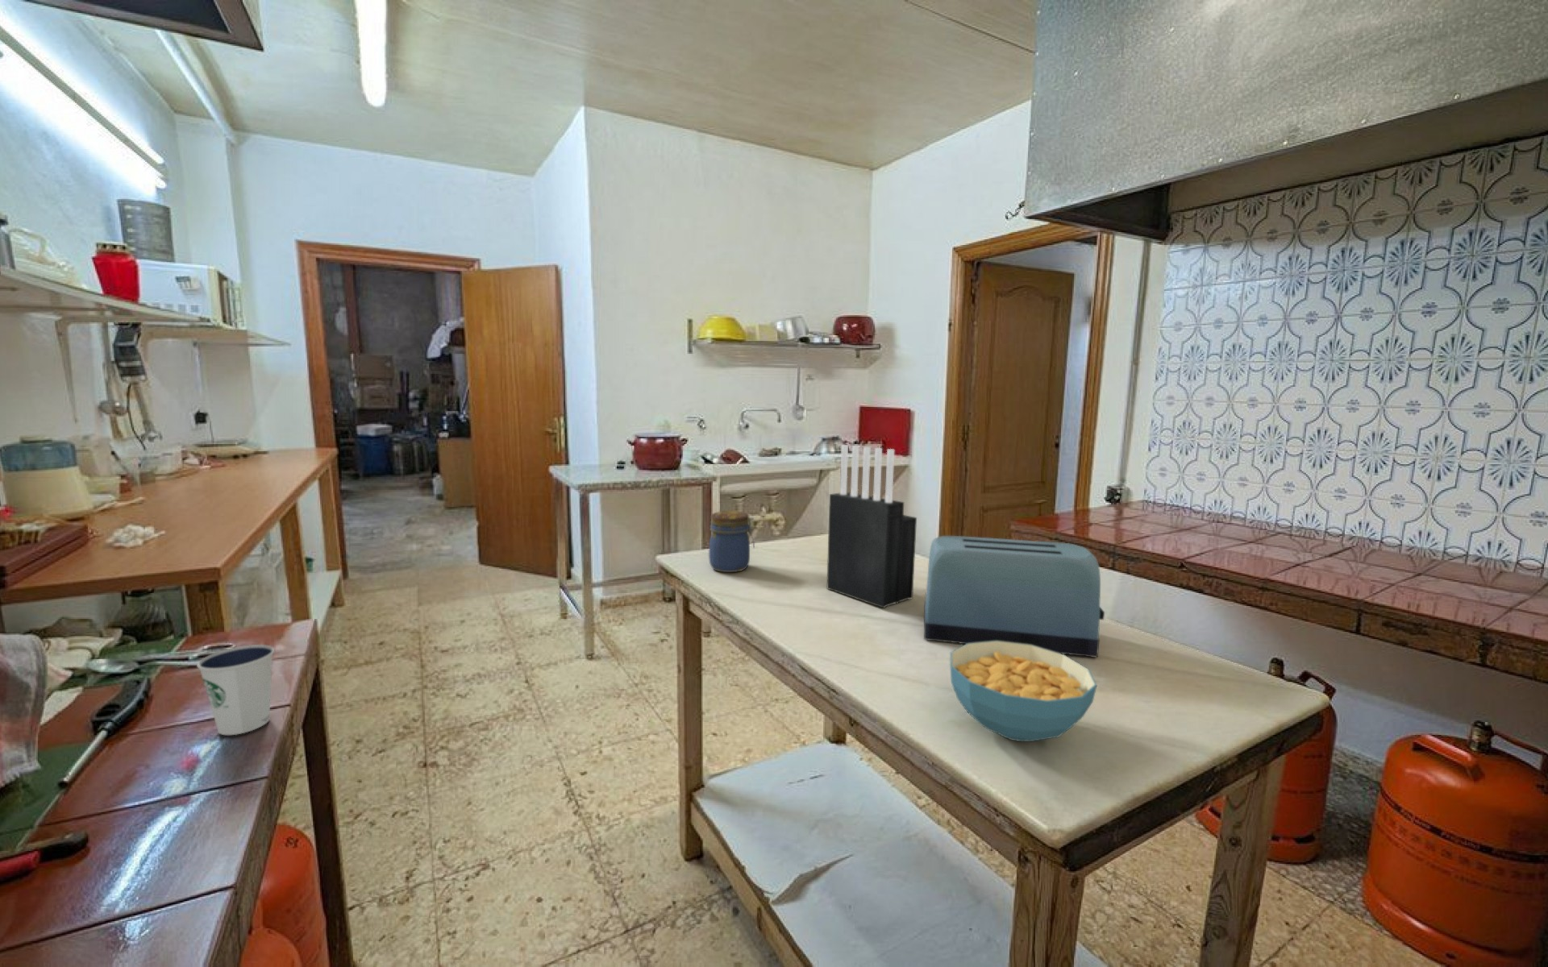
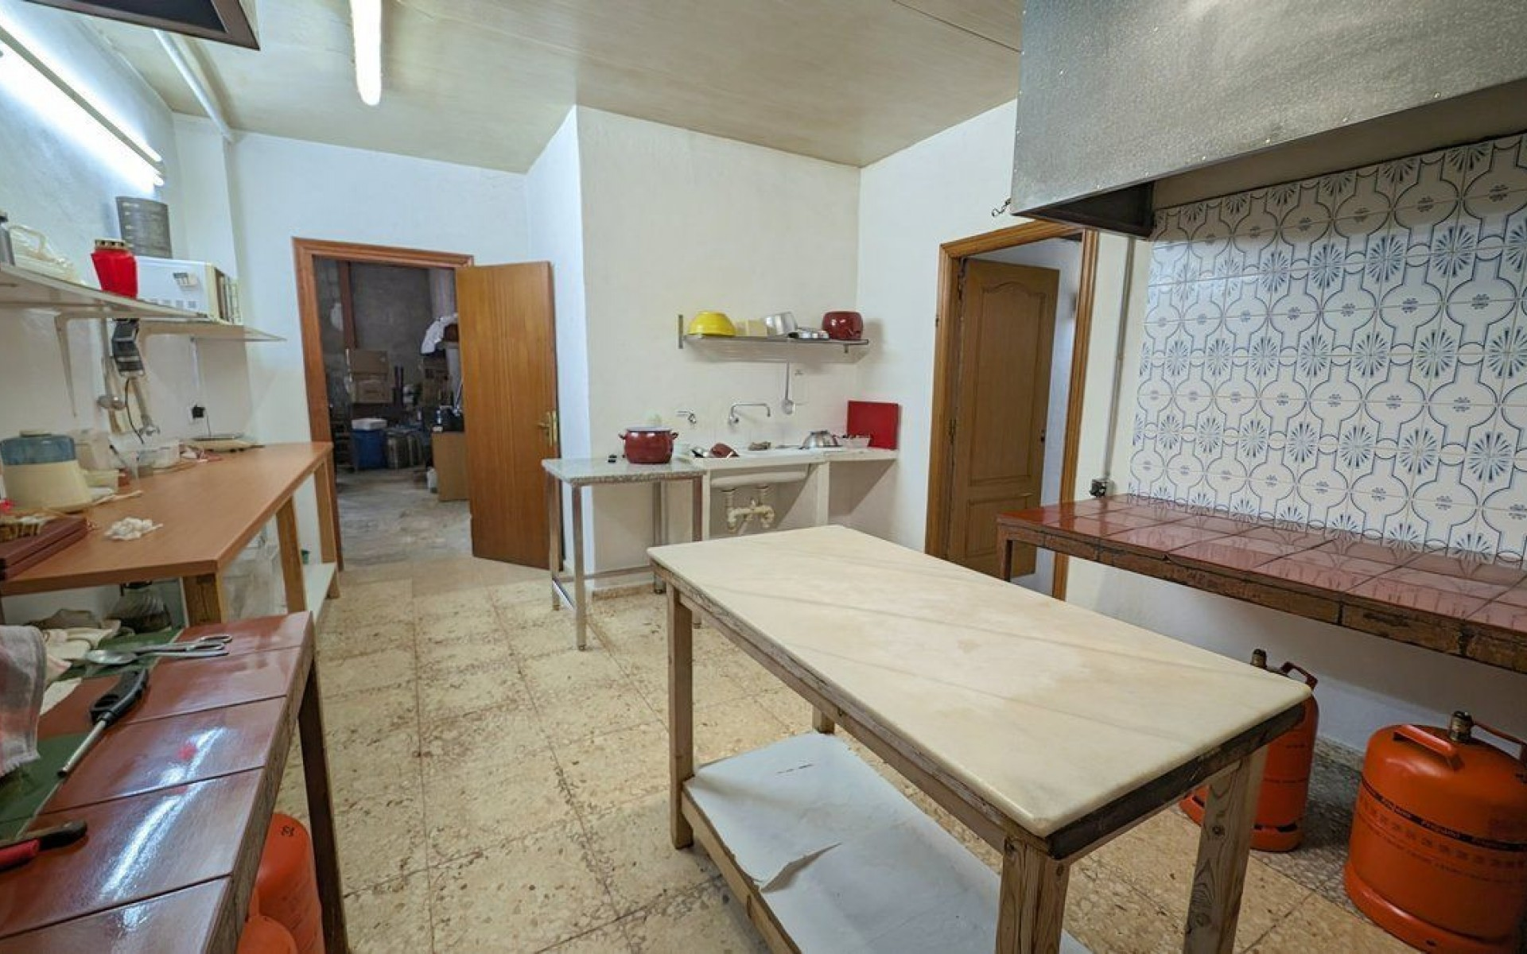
- jar [708,510,756,573]
- dixie cup [197,644,275,735]
- cereal bowl [948,641,1098,742]
- toaster [923,535,1106,658]
- knife block [827,445,917,608]
